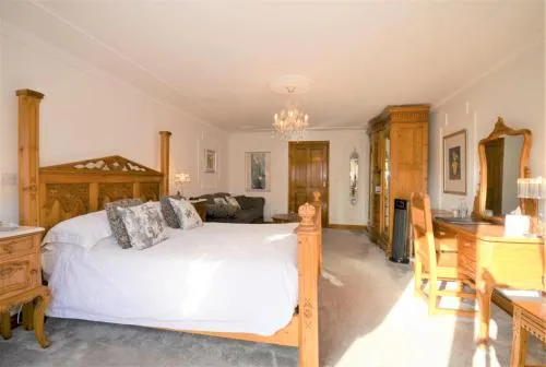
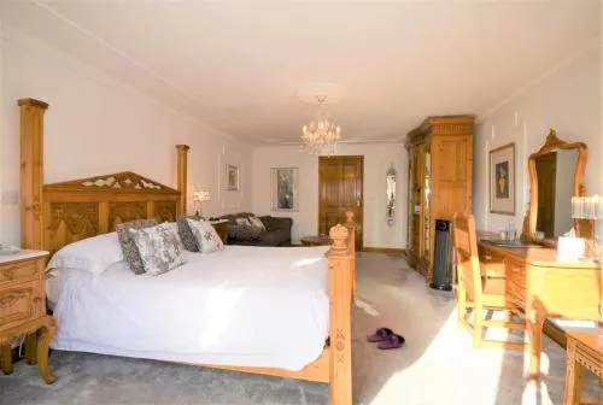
+ slippers [367,325,406,350]
